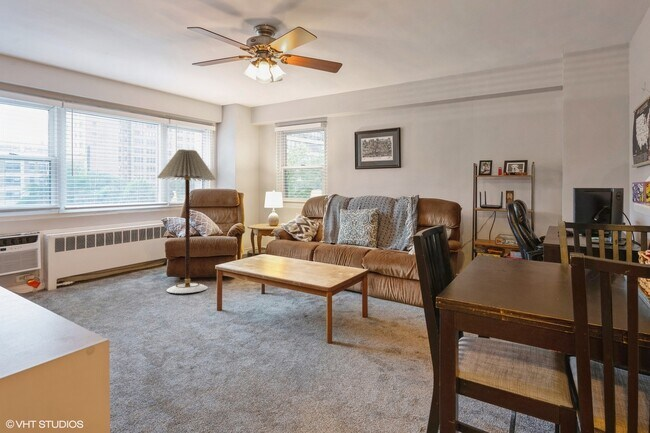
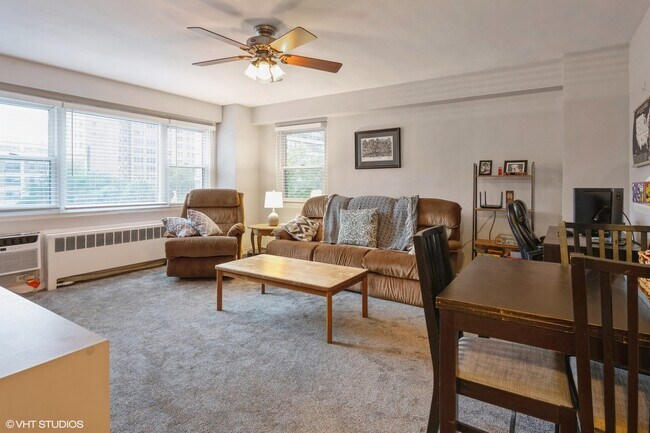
- floor lamp [156,148,217,294]
